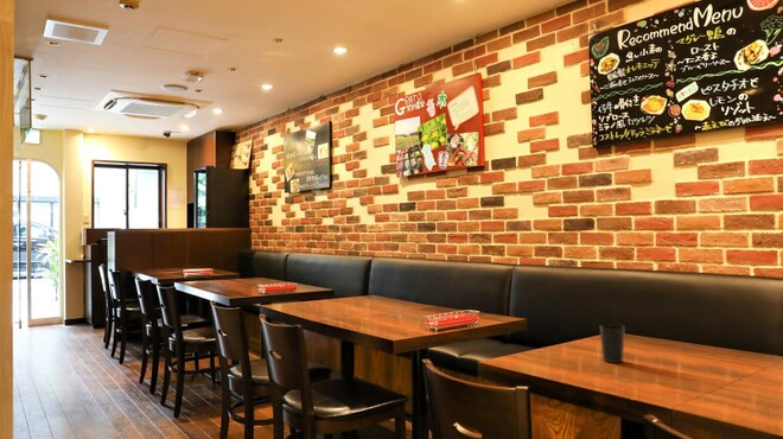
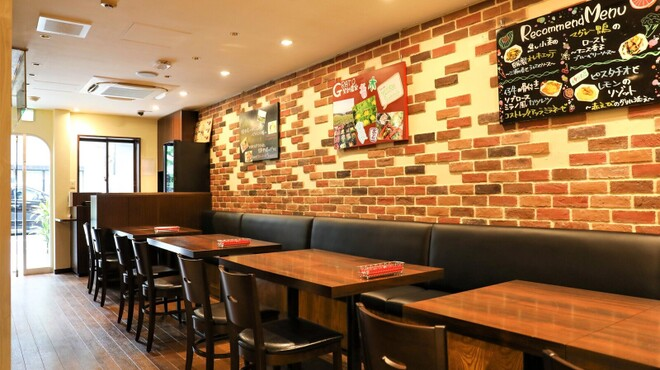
- cup [599,323,625,364]
